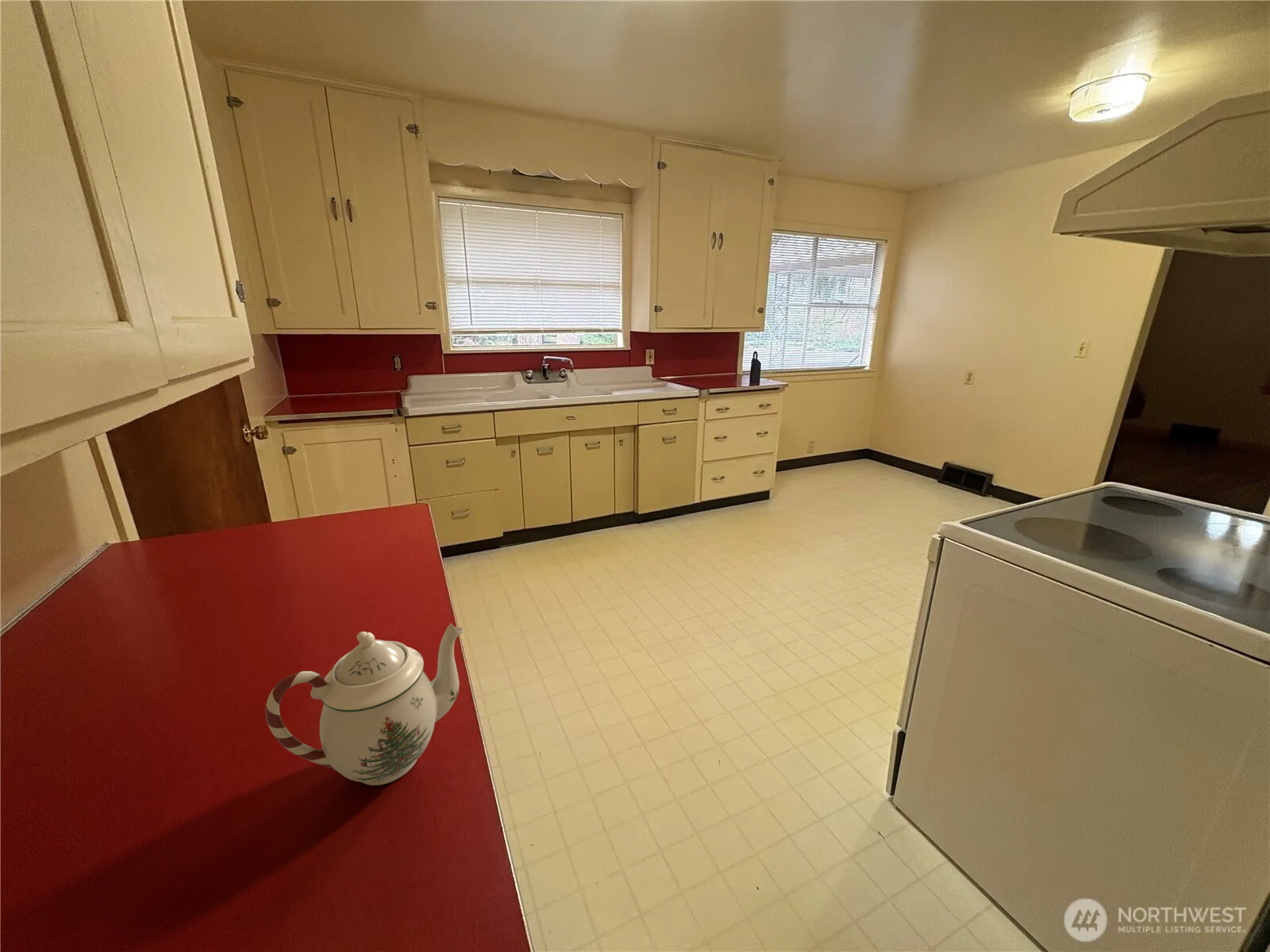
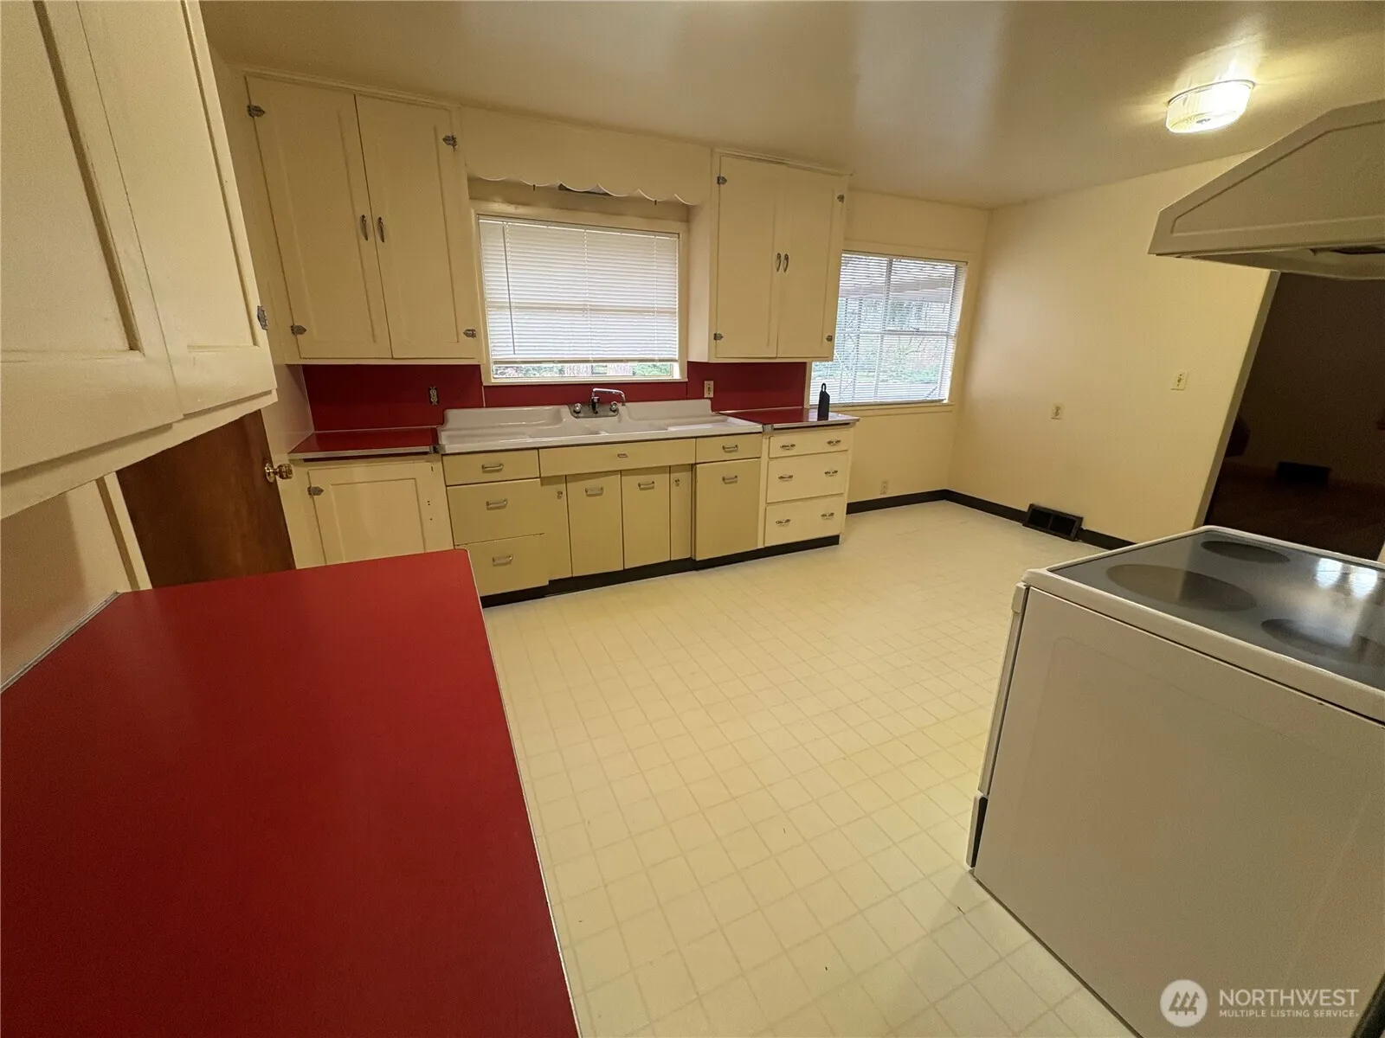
- teapot [264,623,465,786]
